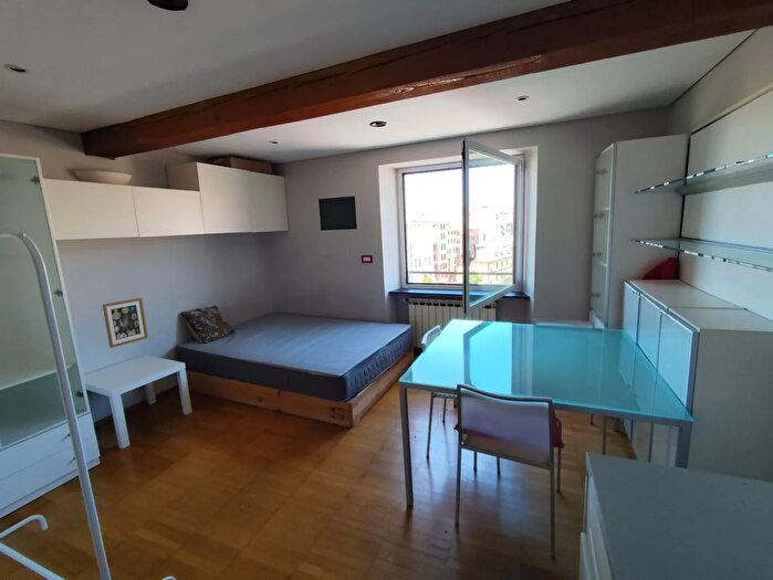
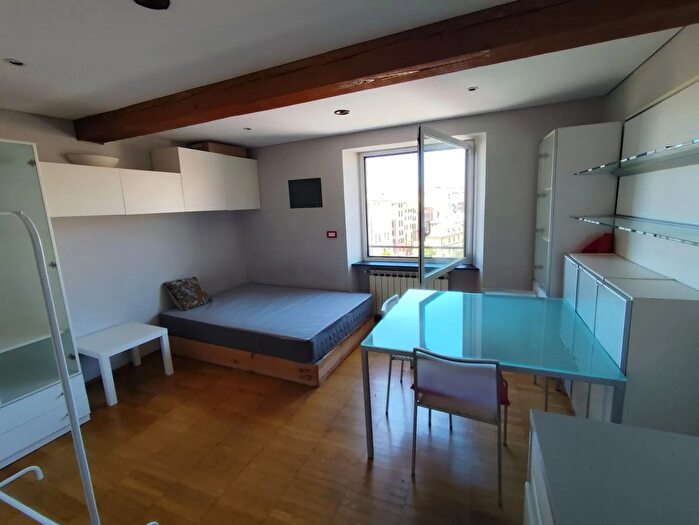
- wall art [102,297,149,349]
